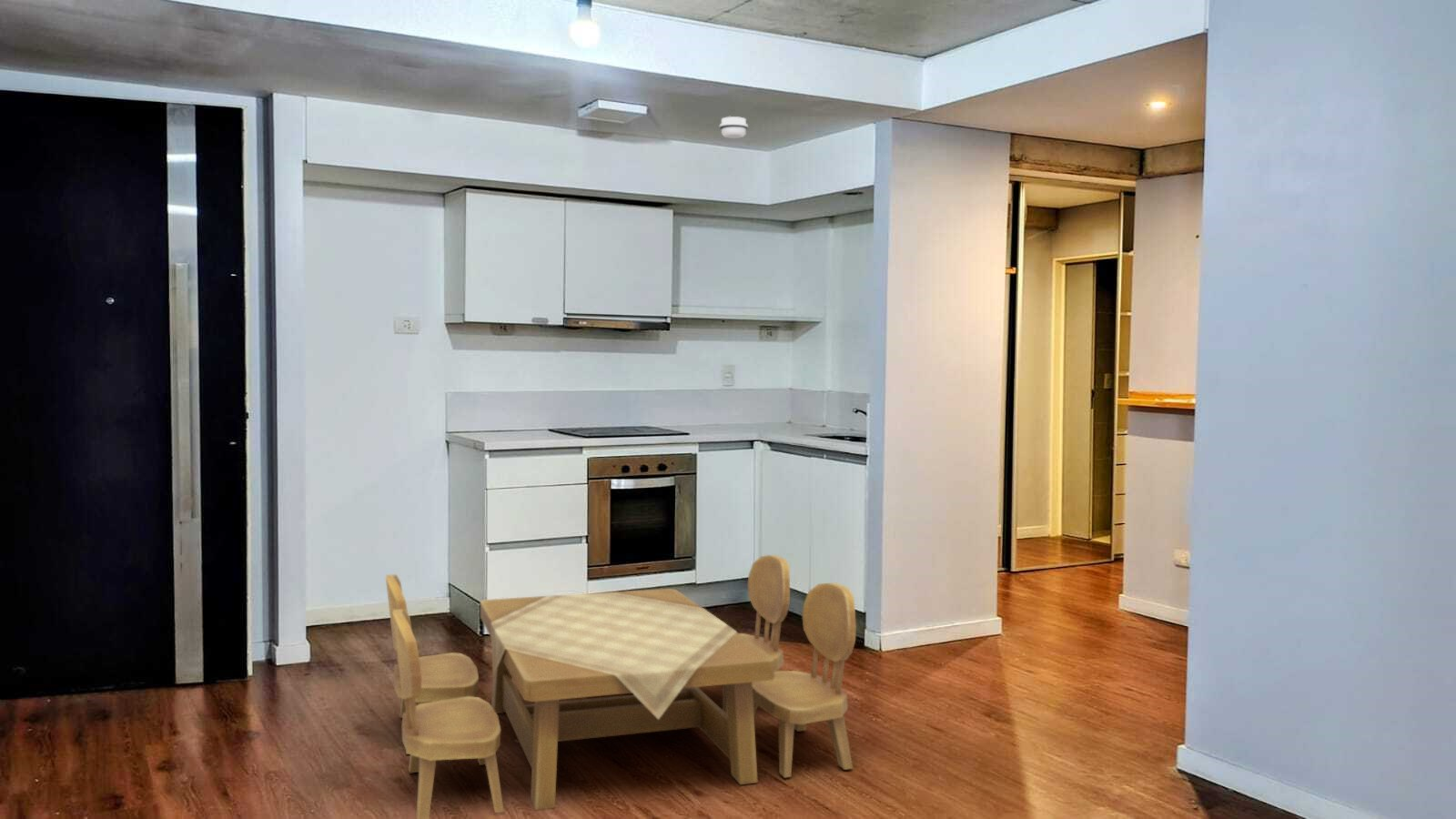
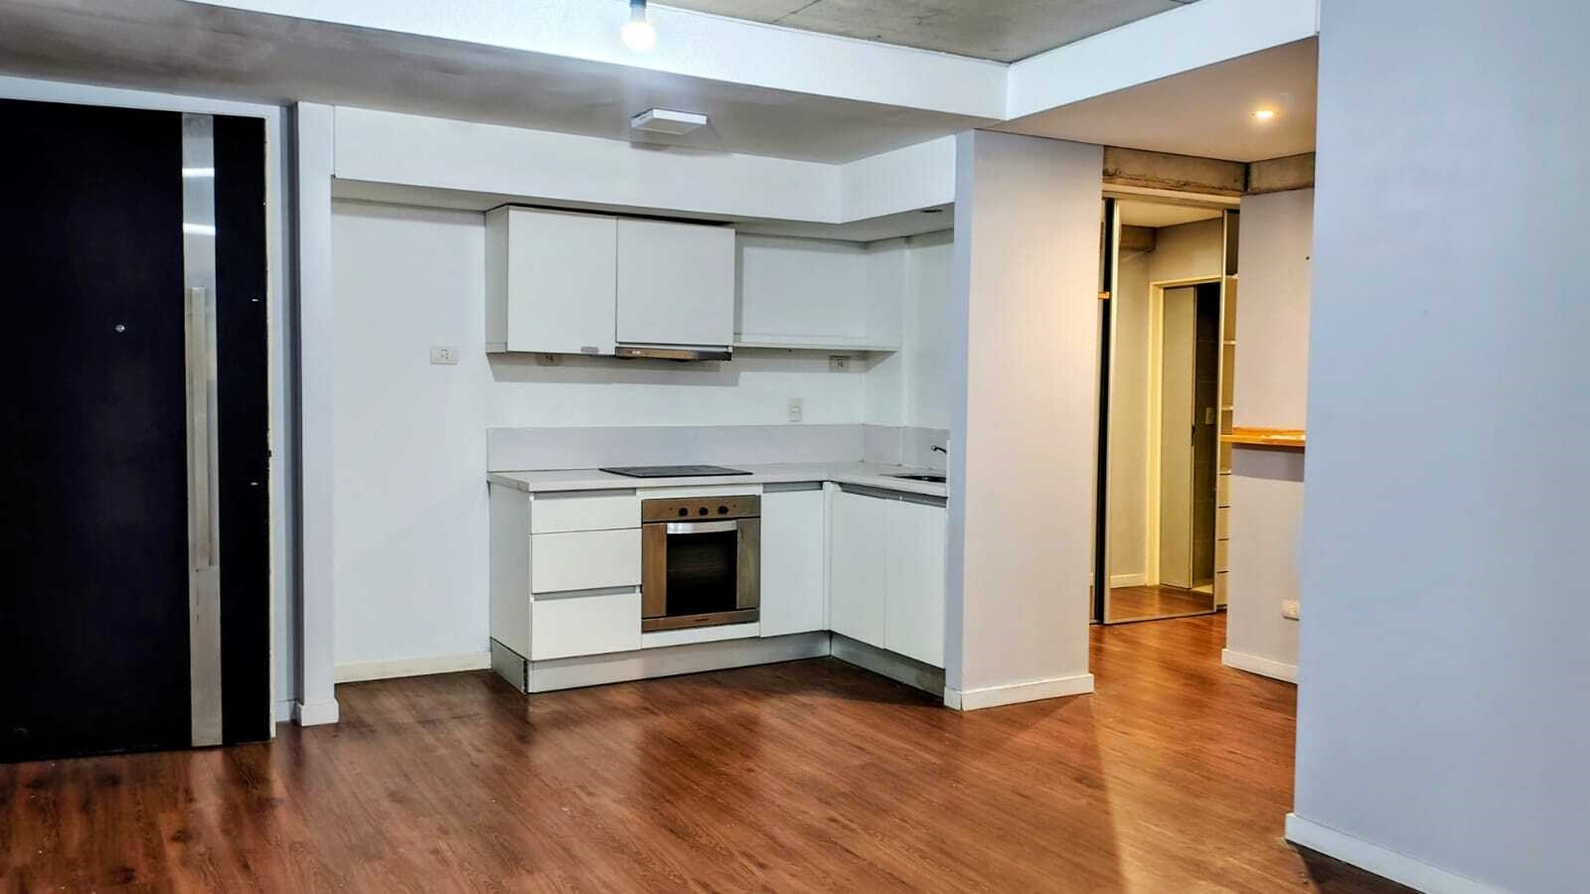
- smoke detector [719,116,749,139]
- dining table [385,554,857,819]
